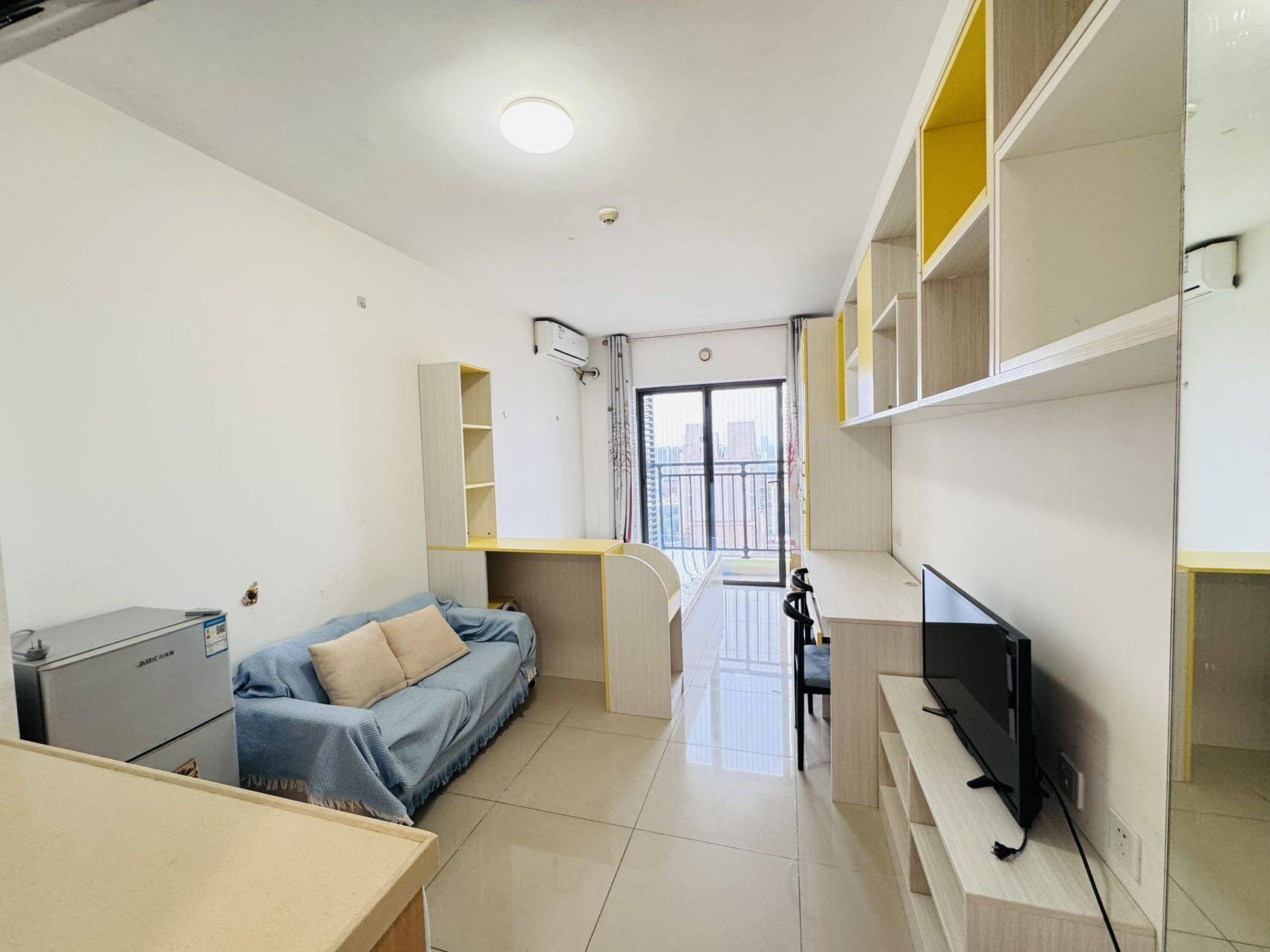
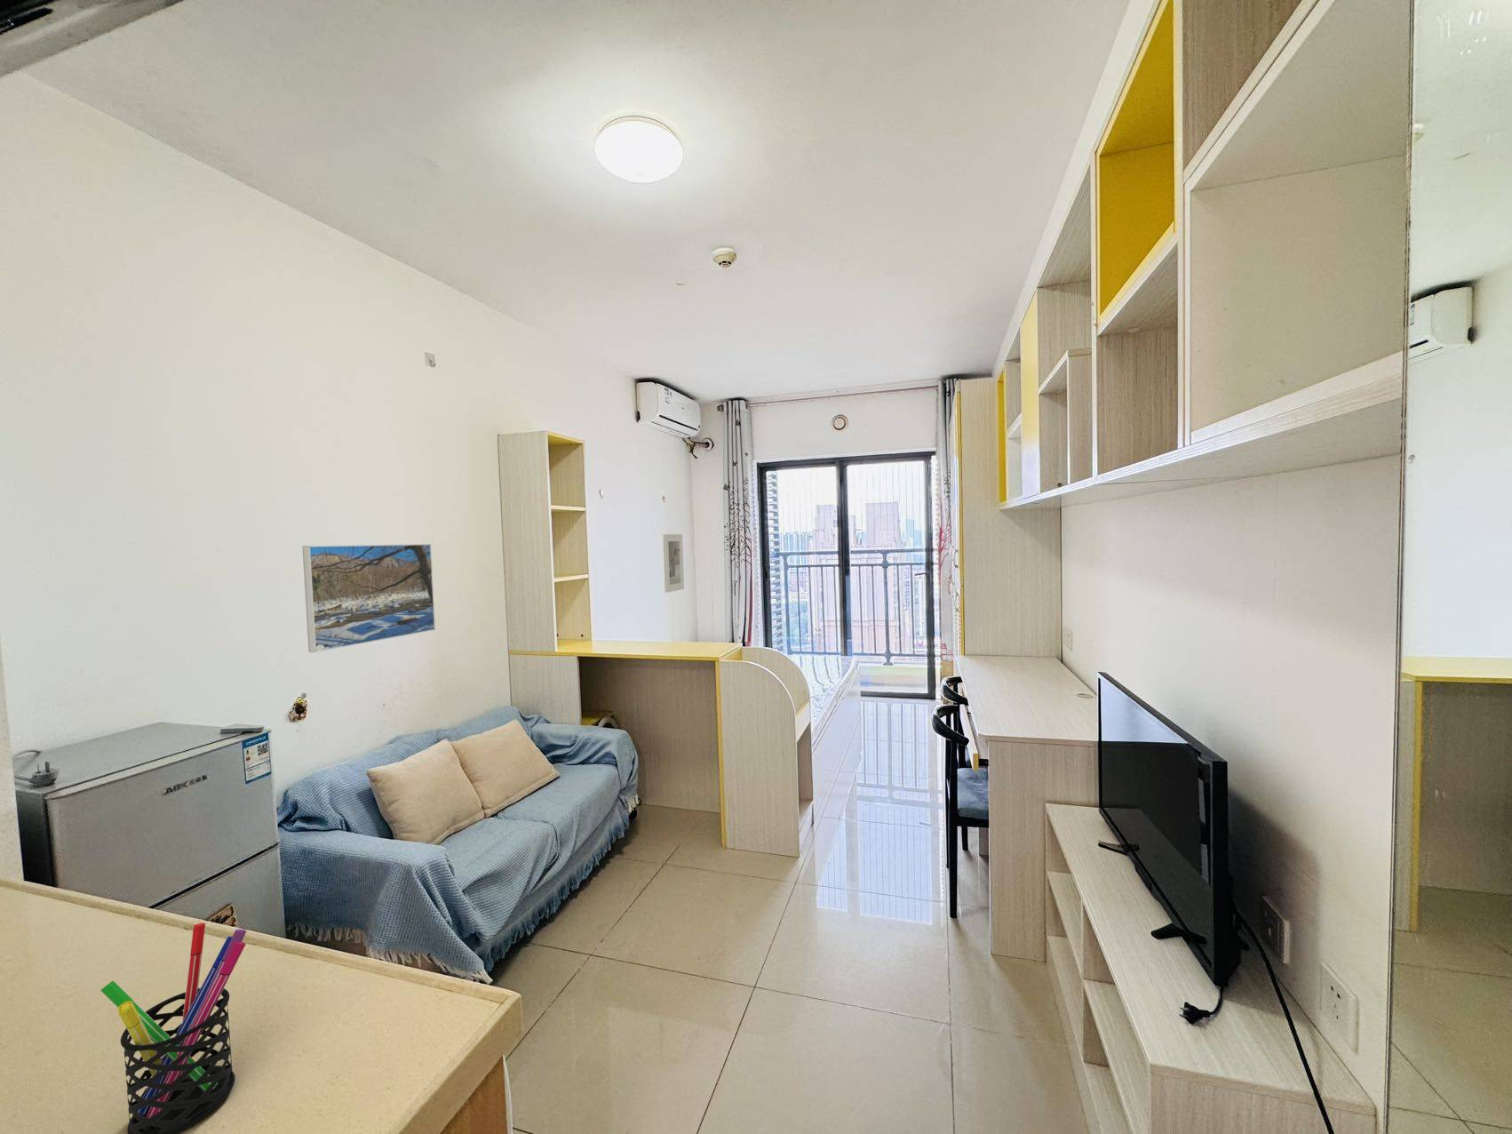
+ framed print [662,534,685,593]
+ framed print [301,543,436,653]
+ pen holder [100,922,248,1134]
